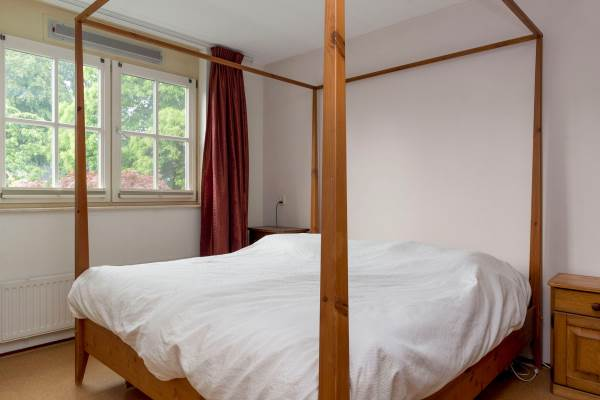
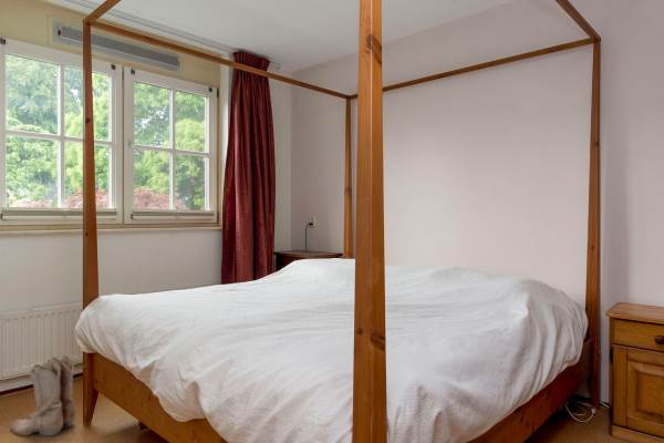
+ boots [10,353,76,437]
